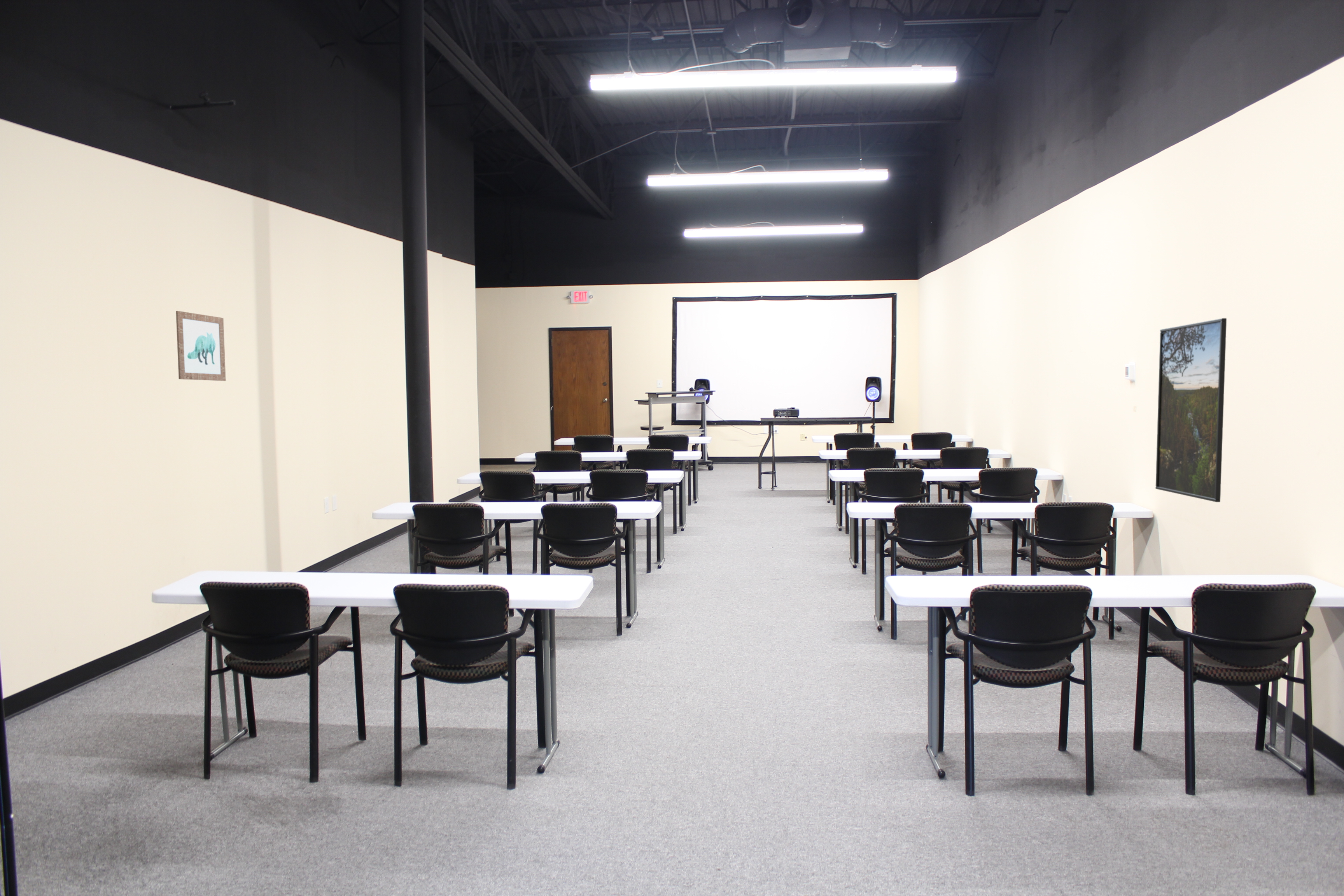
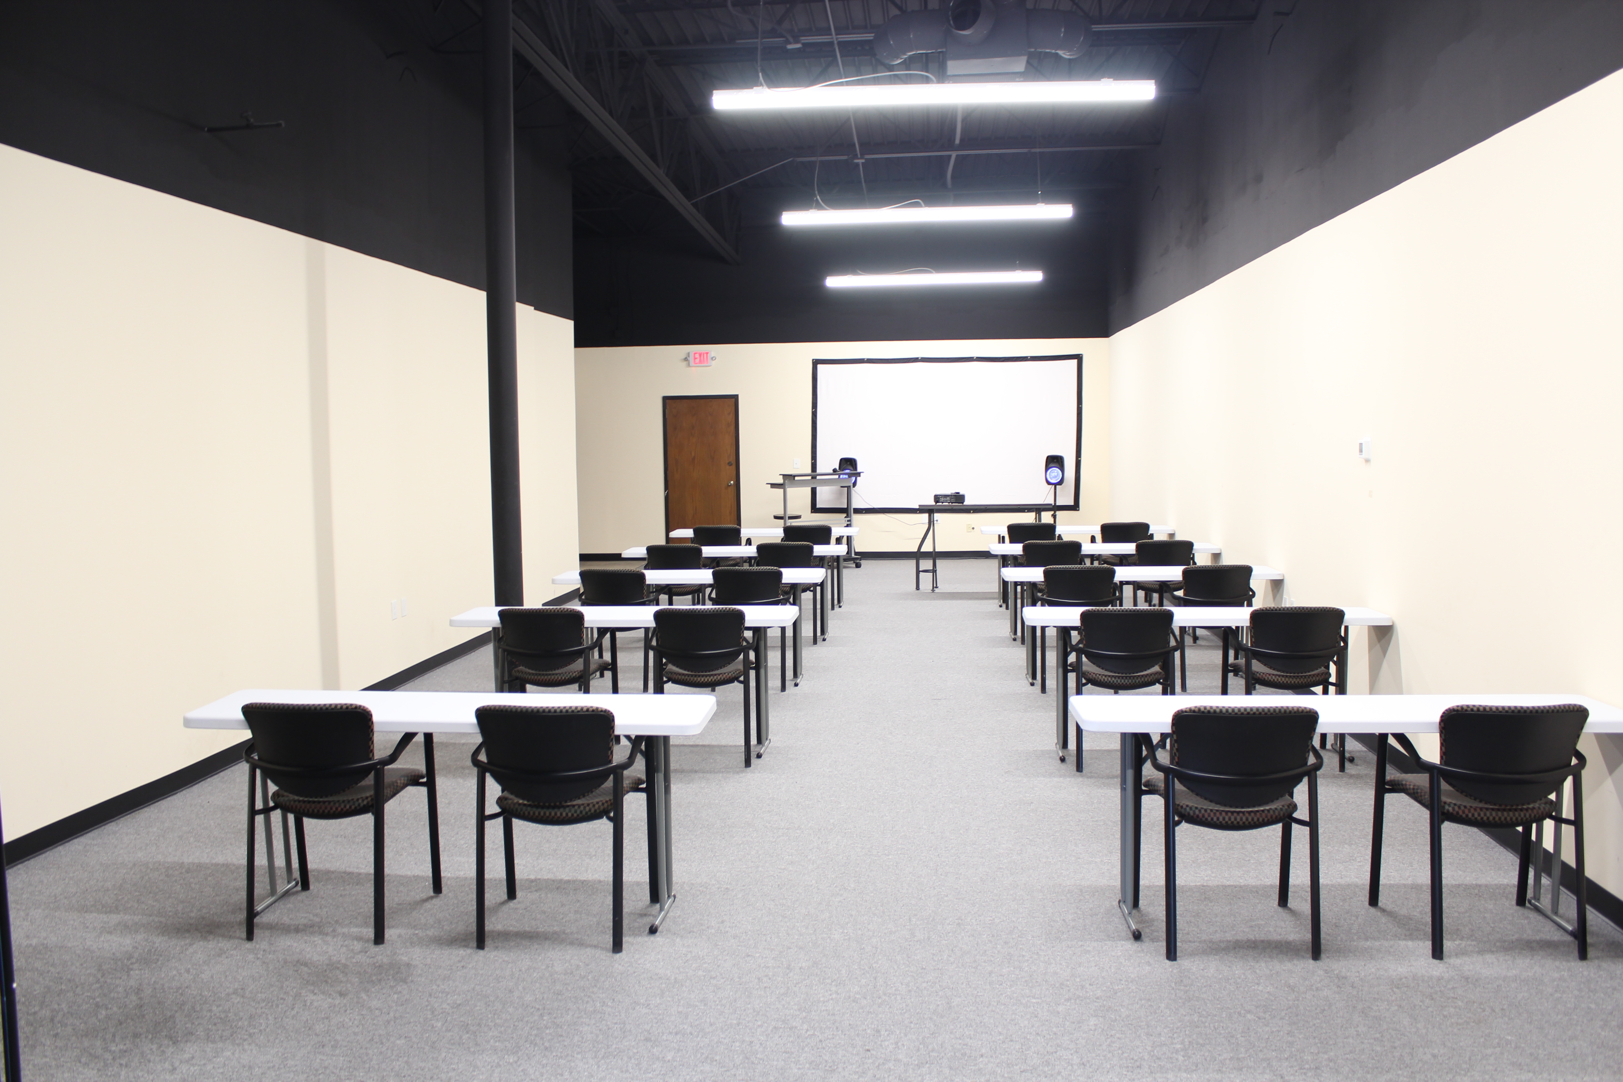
- wall art [175,310,226,382]
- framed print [1155,318,1227,502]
